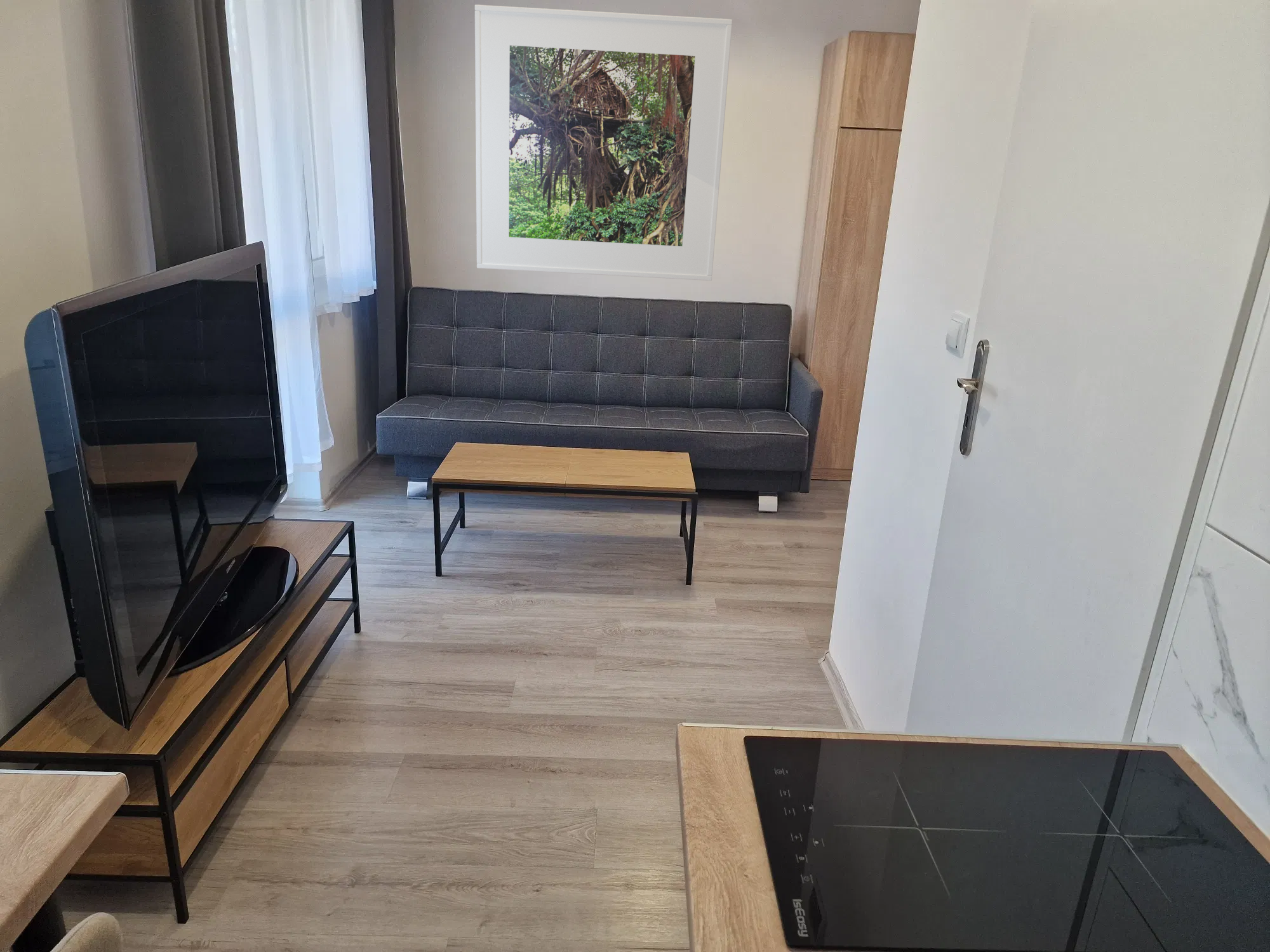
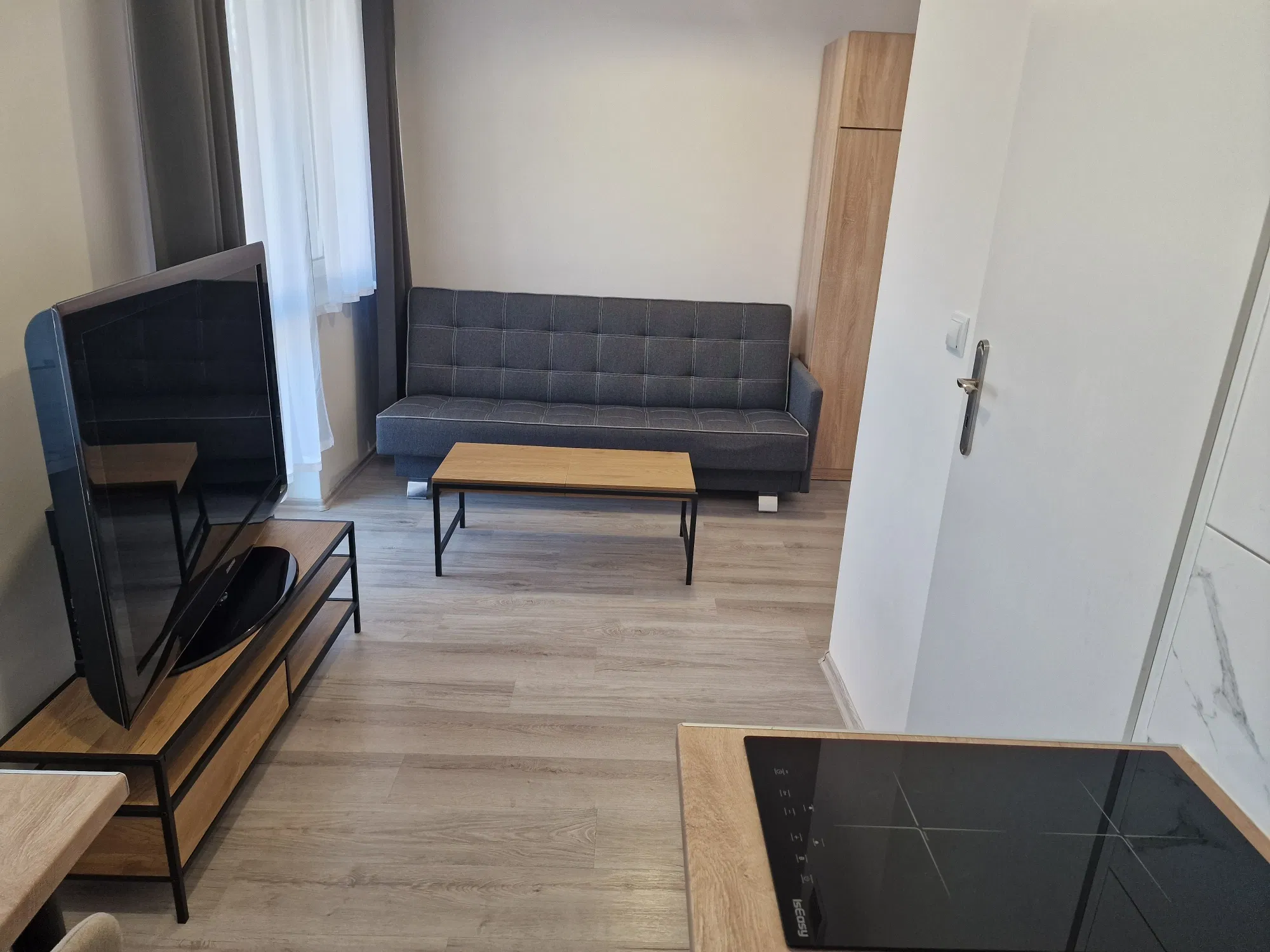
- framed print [474,4,733,281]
